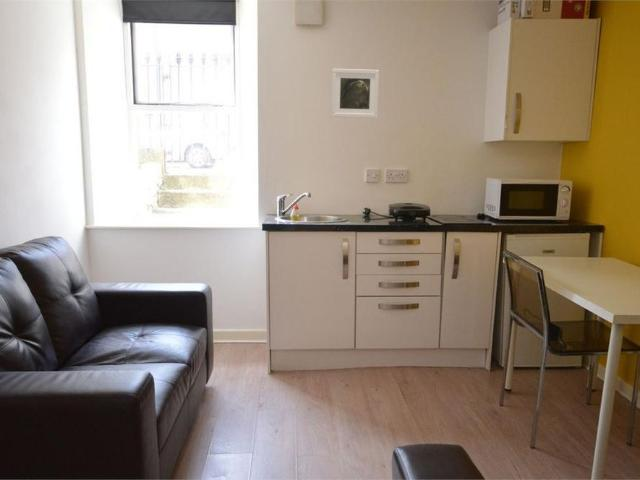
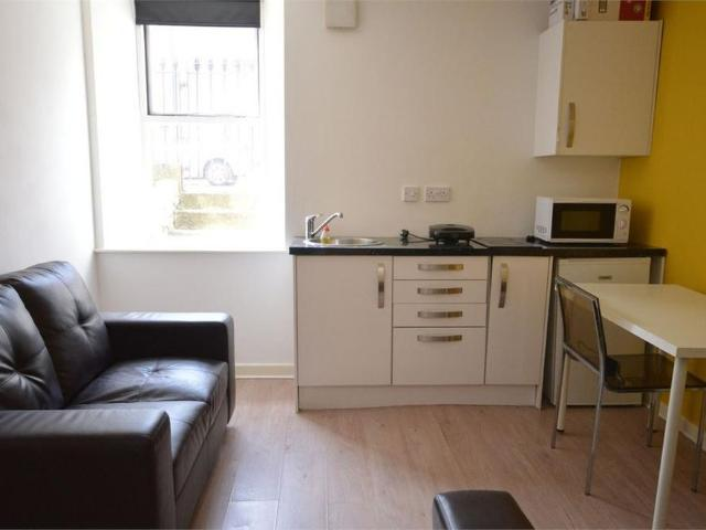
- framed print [330,68,380,119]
